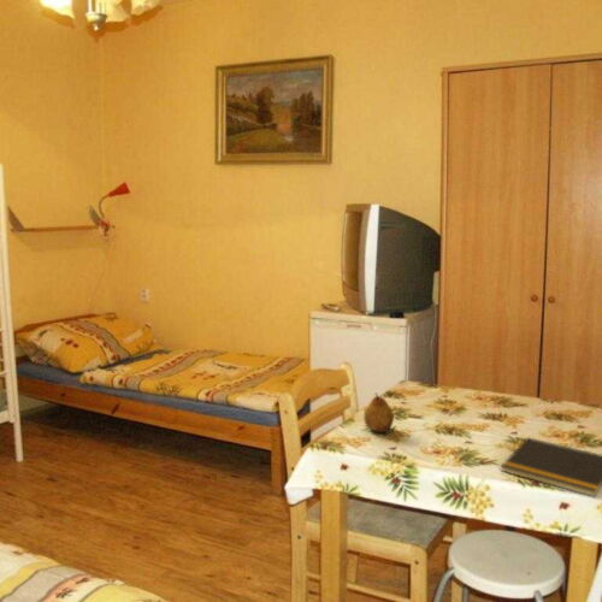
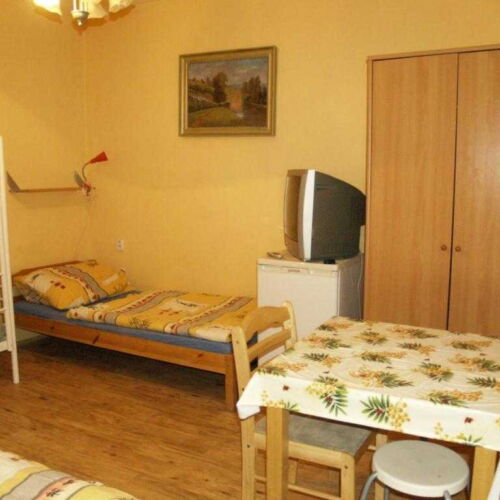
- notepad [500,436,602,497]
- fruit [362,391,395,433]
